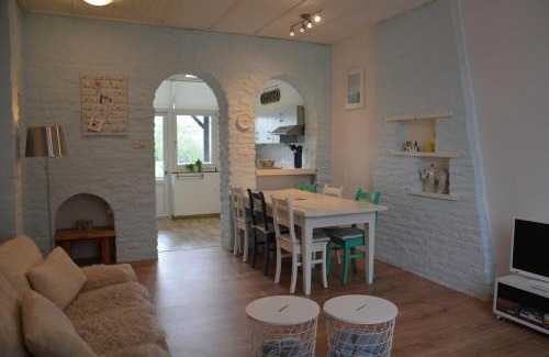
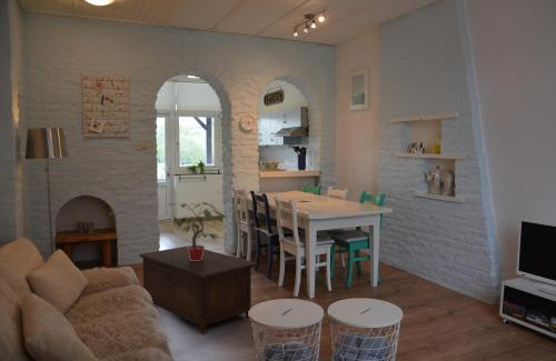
+ potted plant [166,201,229,261]
+ cabinet [139,244,258,334]
